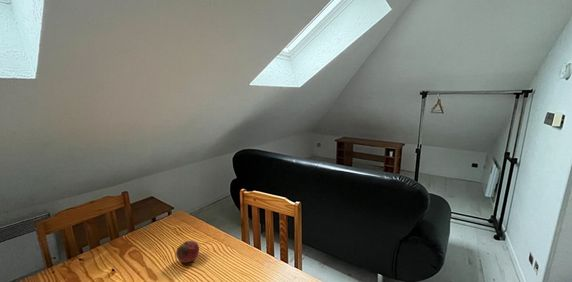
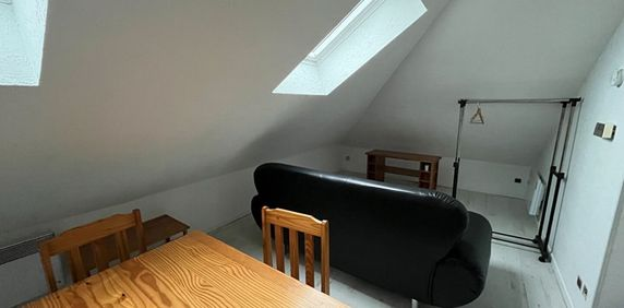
- fruit [175,240,200,263]
